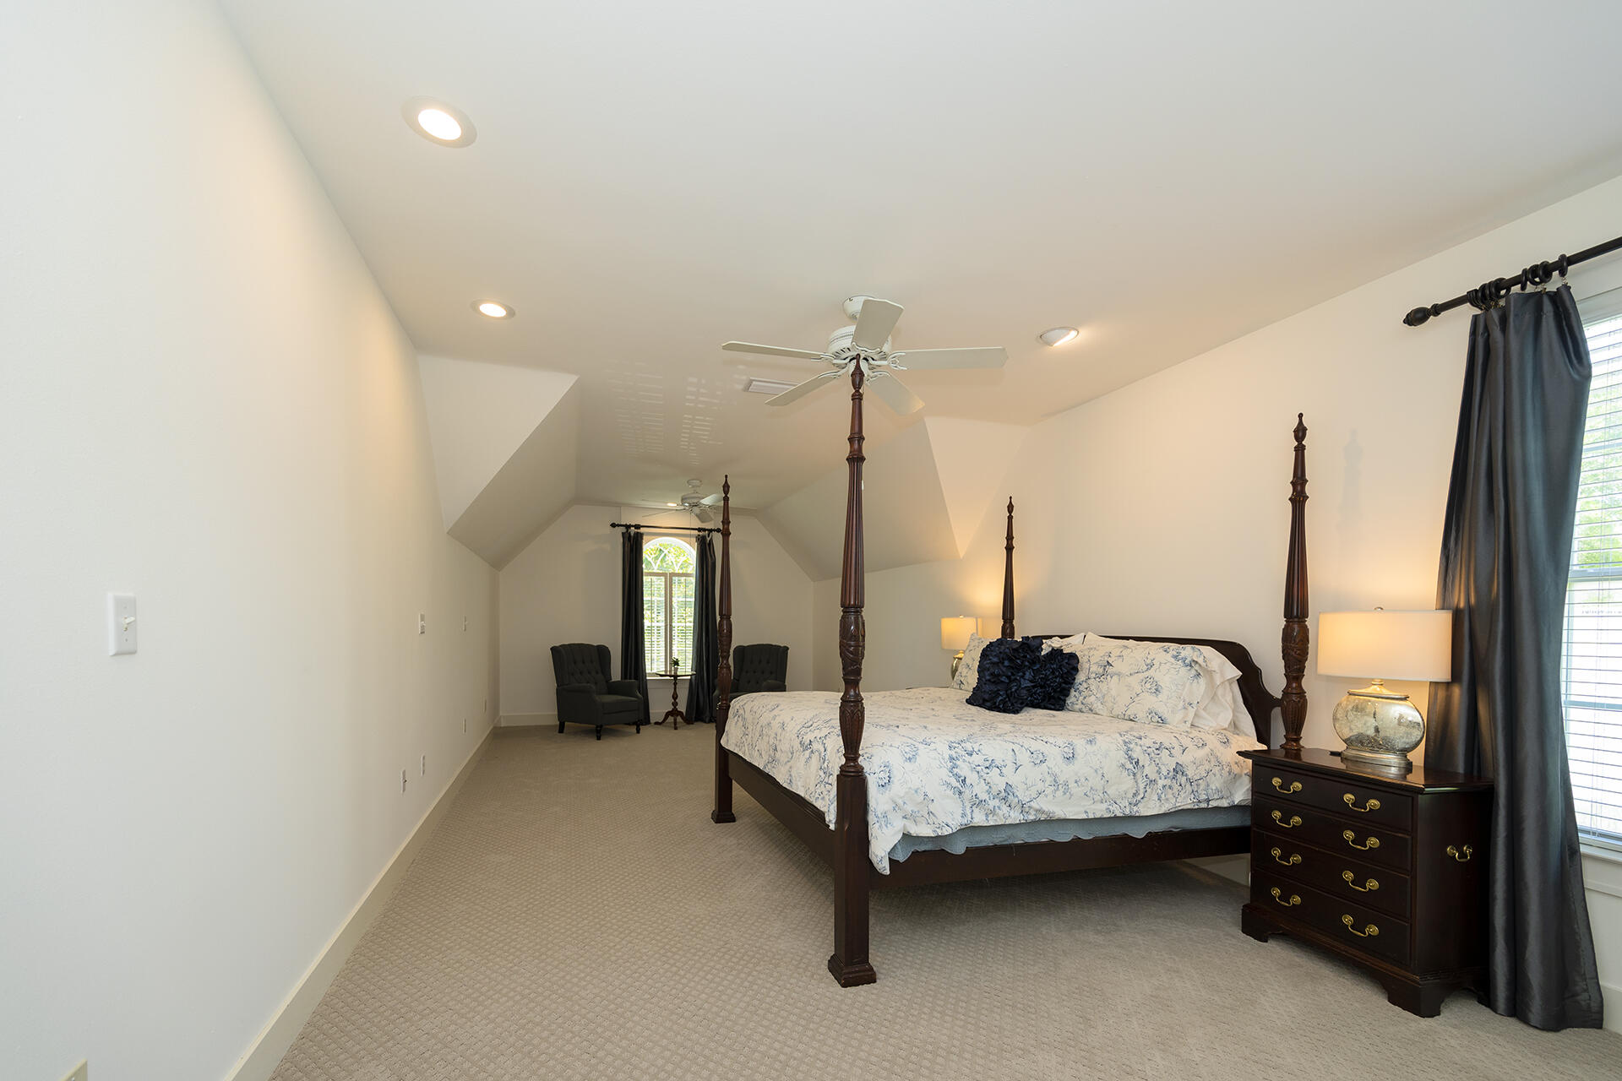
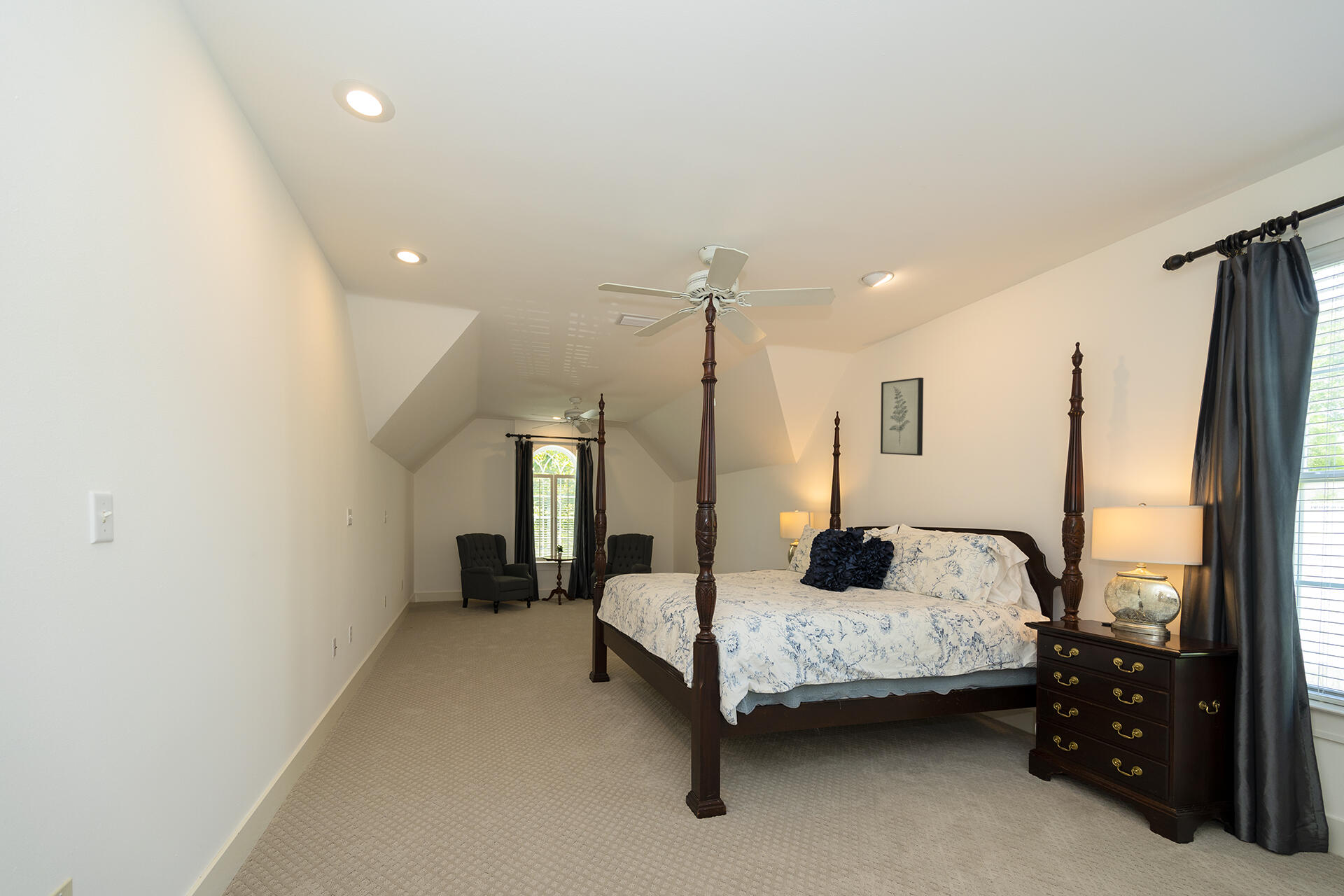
+ wall art [880,377,924,456]
